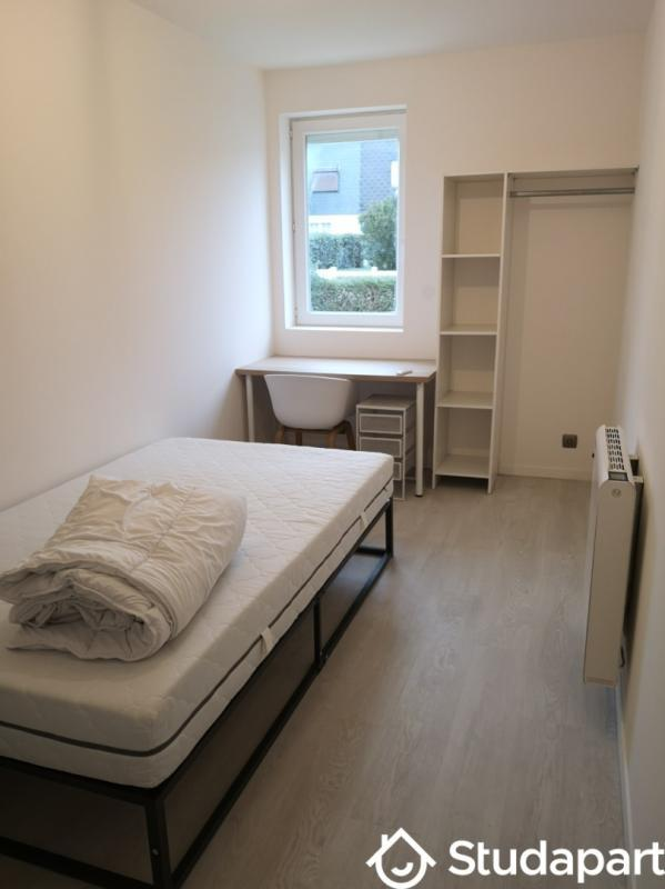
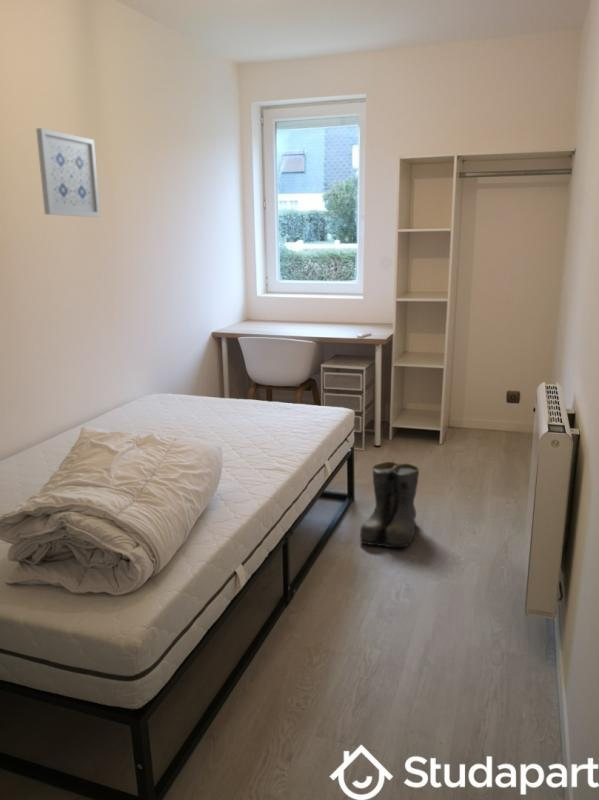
+ wall art [35,127,101,218]
+ boots [359,460,421,548]
